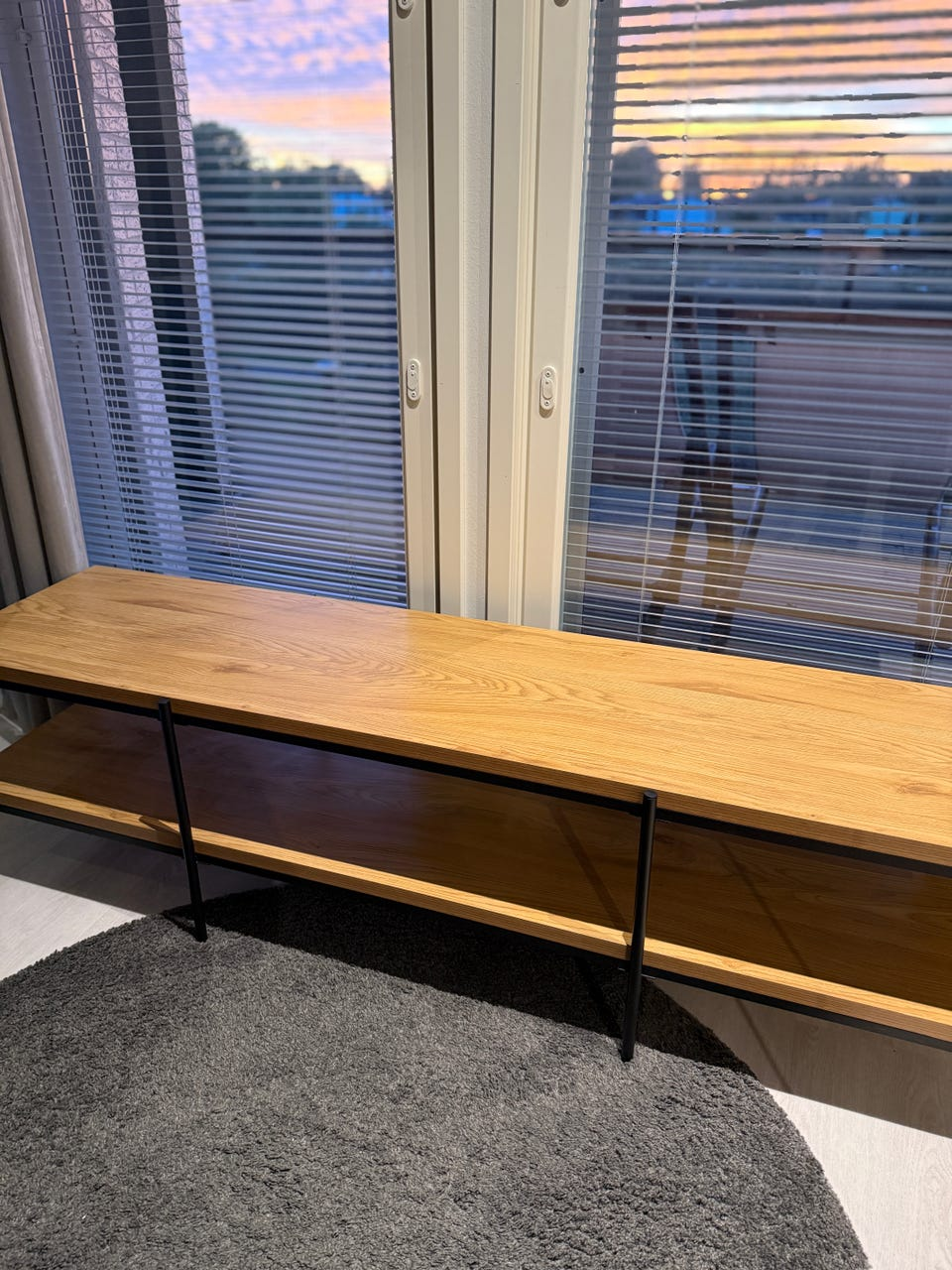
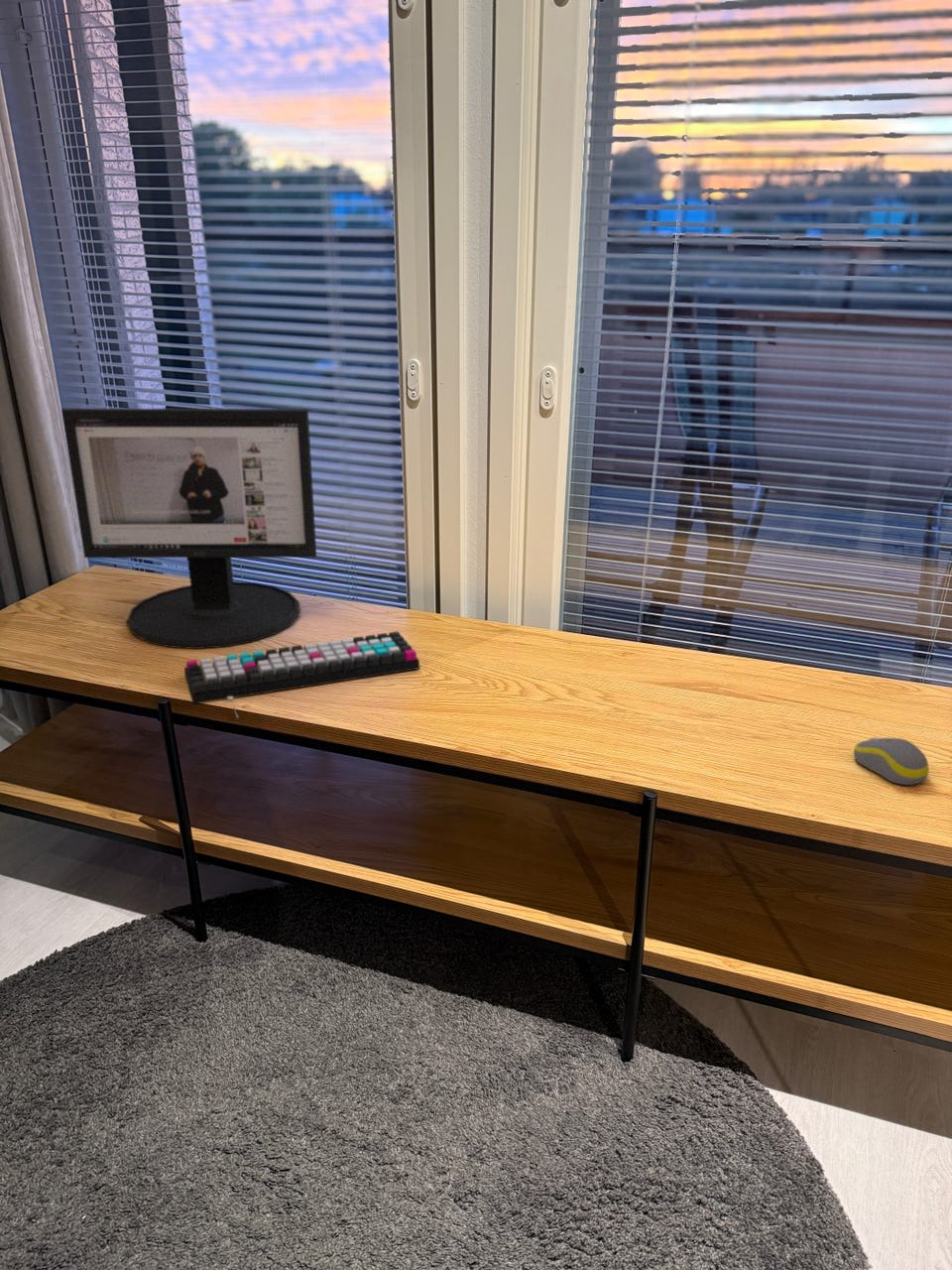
+ computer monitor [60,408,317,650]
+ computer mouse [853,736,930,786]
+ keyboard [183,630,420,719]
